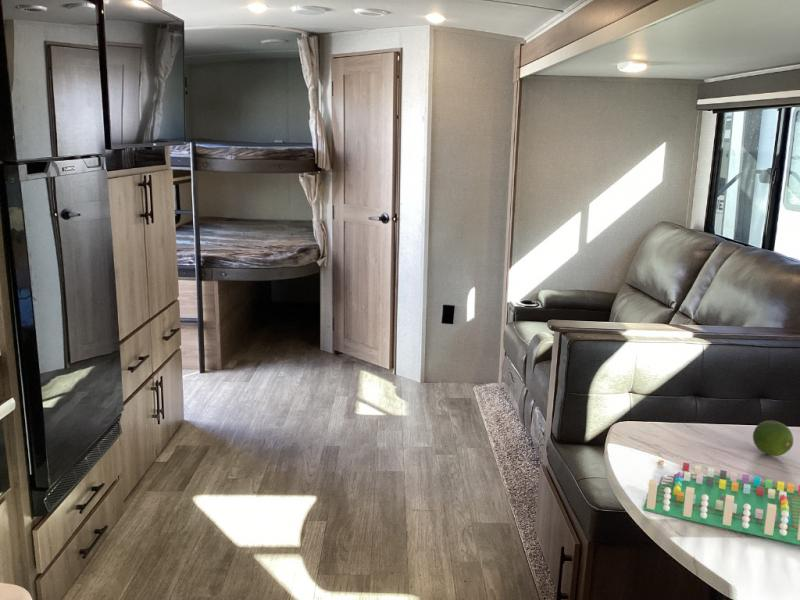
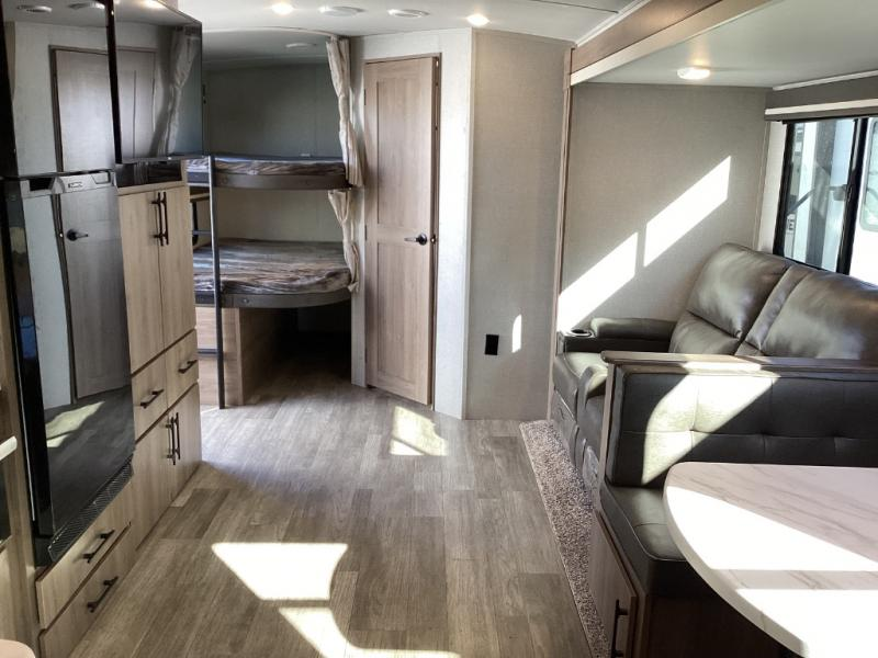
- board game [642,459,800,546]
- fruit [752,419,794,457]
